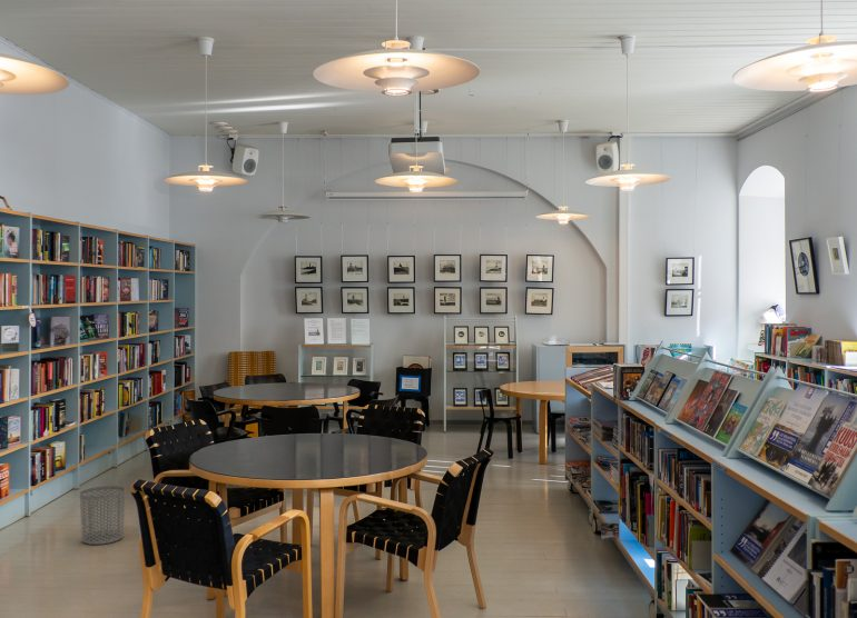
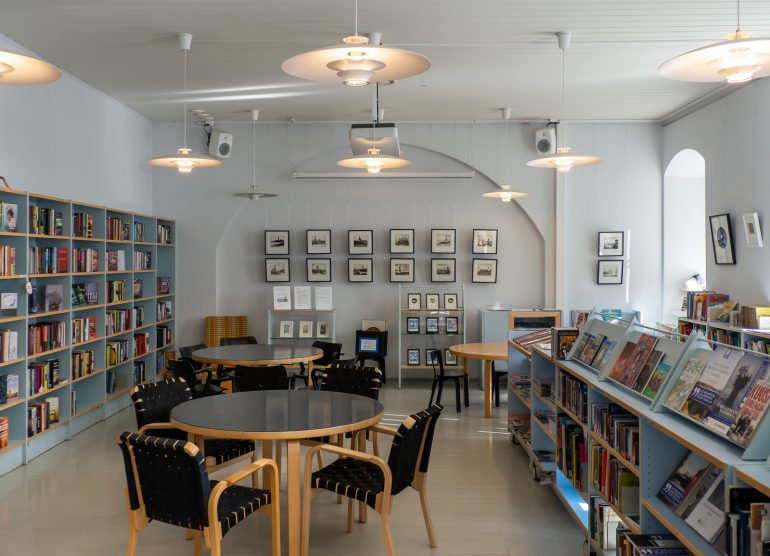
- waste bin [79,485,126,546]
